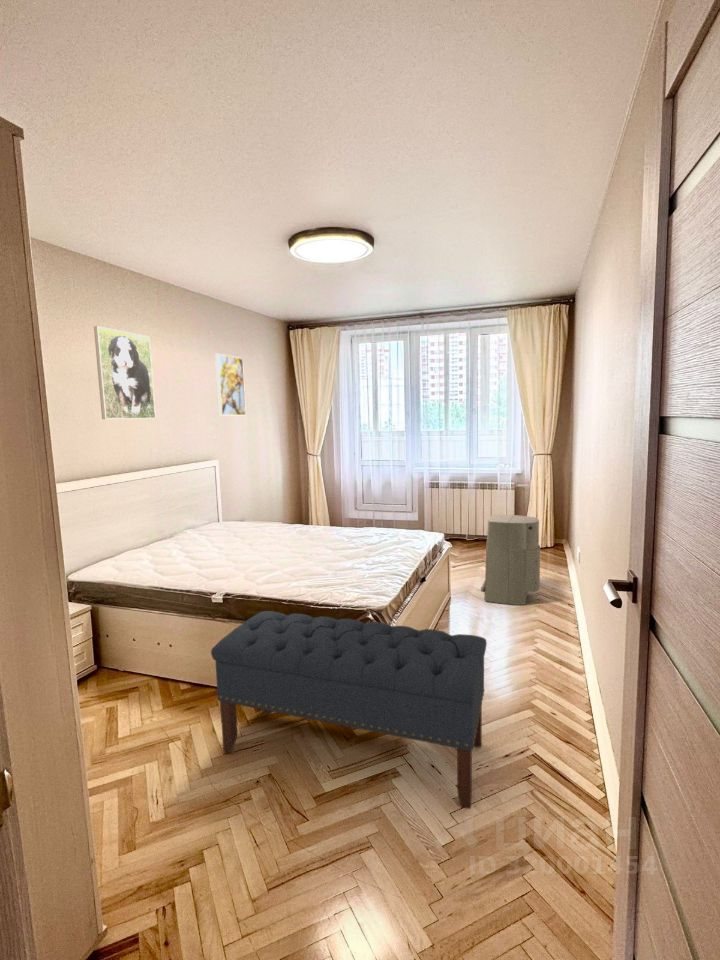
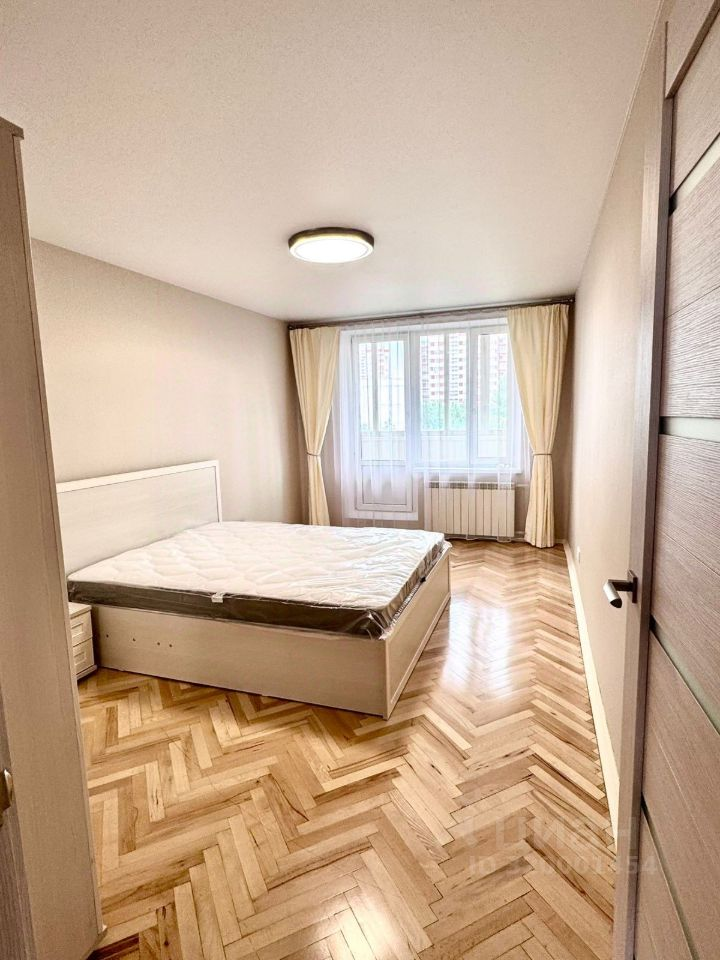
- air purifier [480,513,541,606]
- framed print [214,353,247,416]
- bench [210,610,488,810]
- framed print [93,325,157,420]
